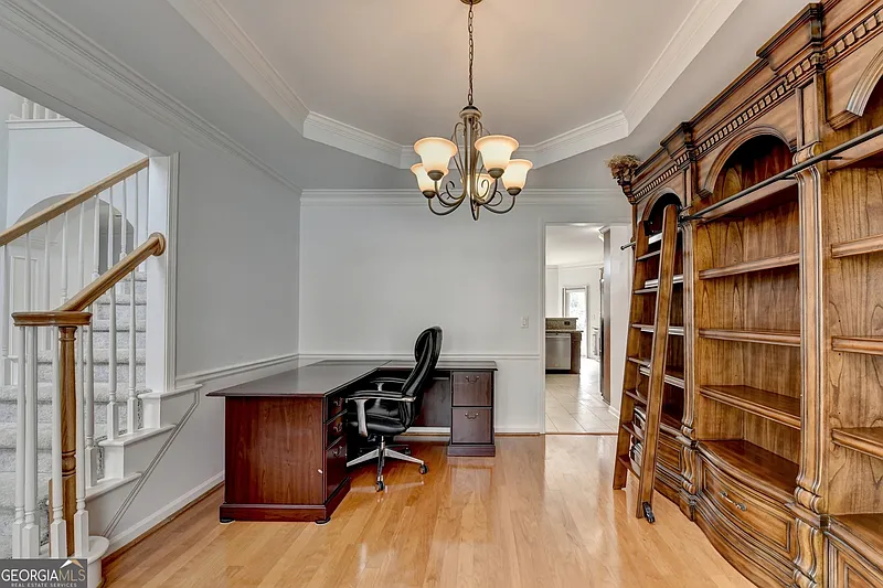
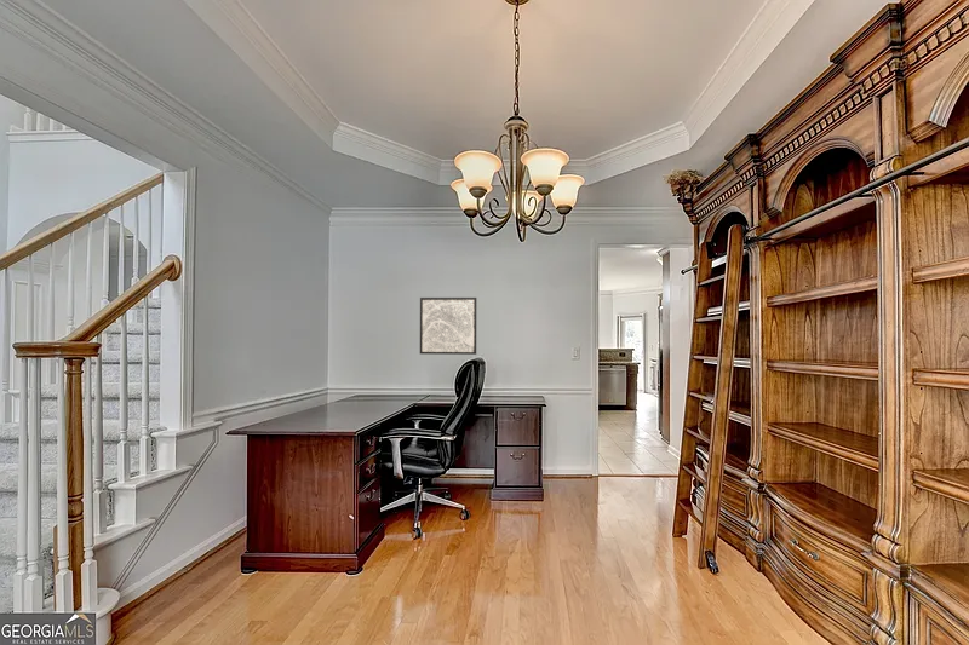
+ wall art [419,296,477,356]
